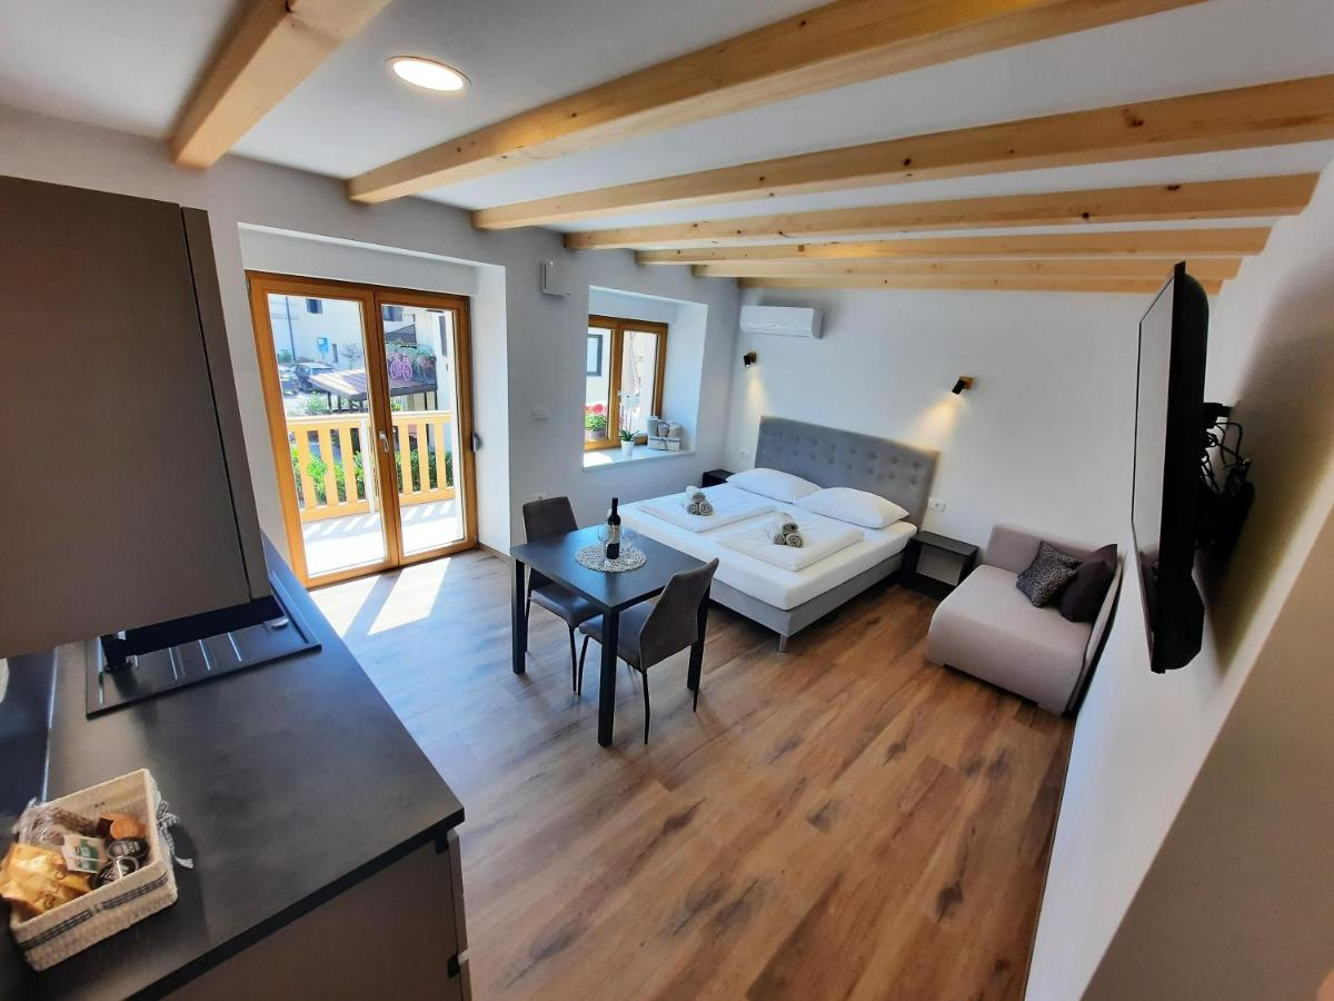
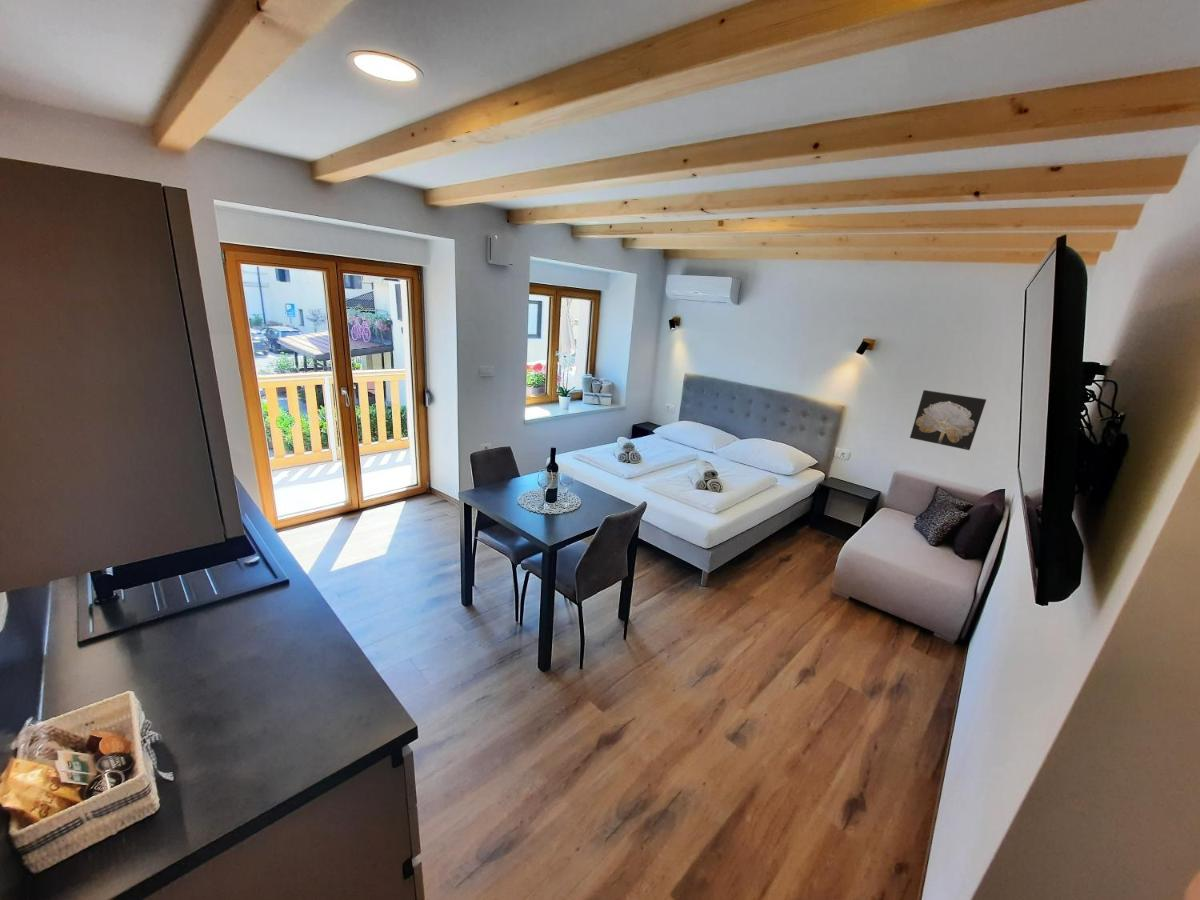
+ wall art [909,389,987,451]
